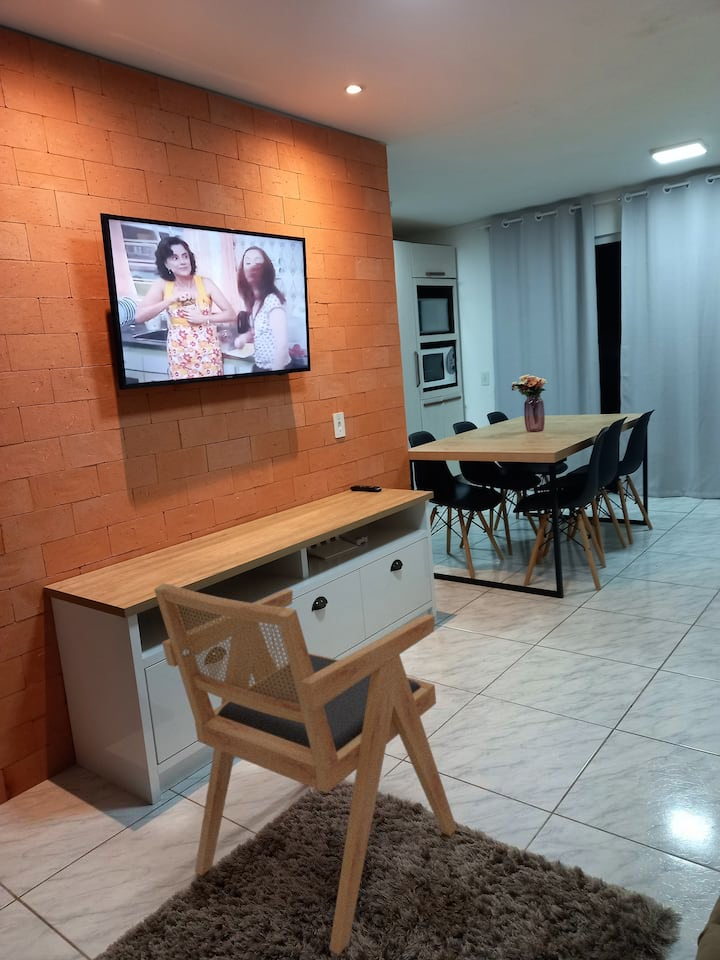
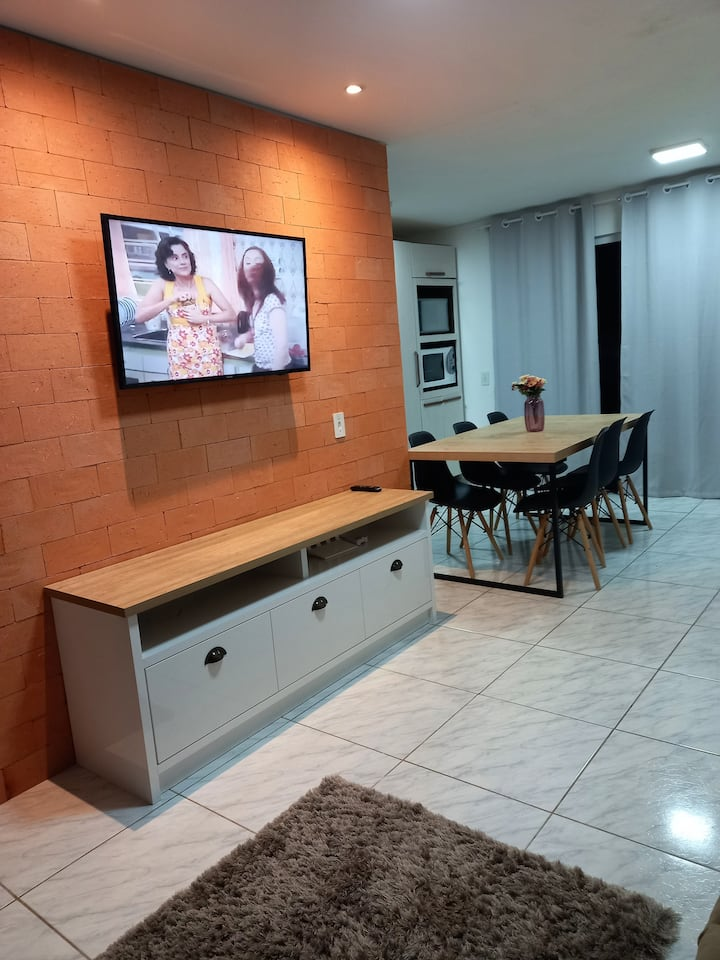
- armchair [153,582,458,955]
